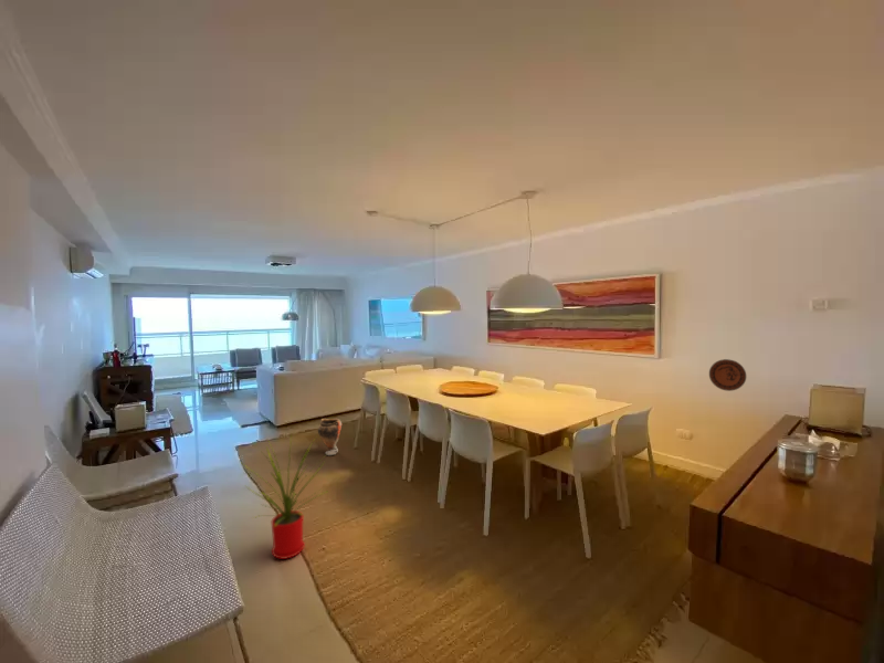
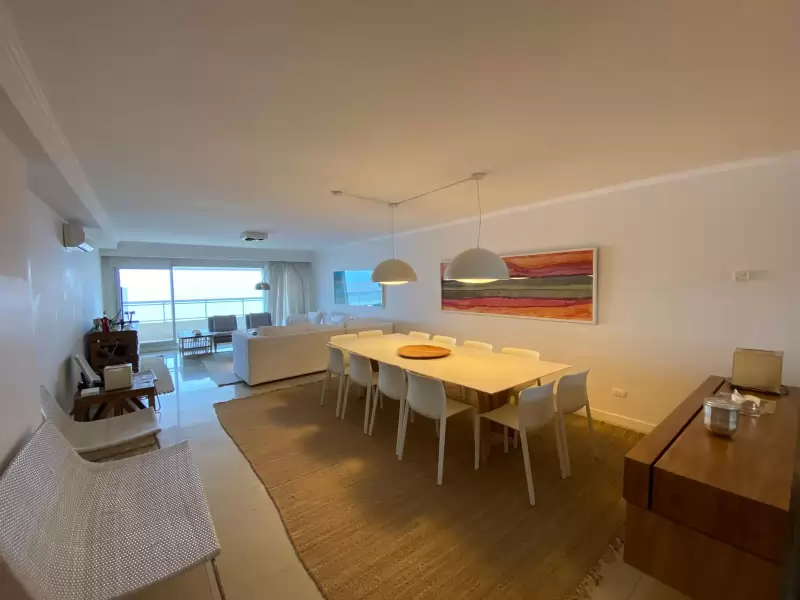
- house plant [238,433,330,560]
- decorative plate [708,358,747,392]
- vase [317,418,343,456]
